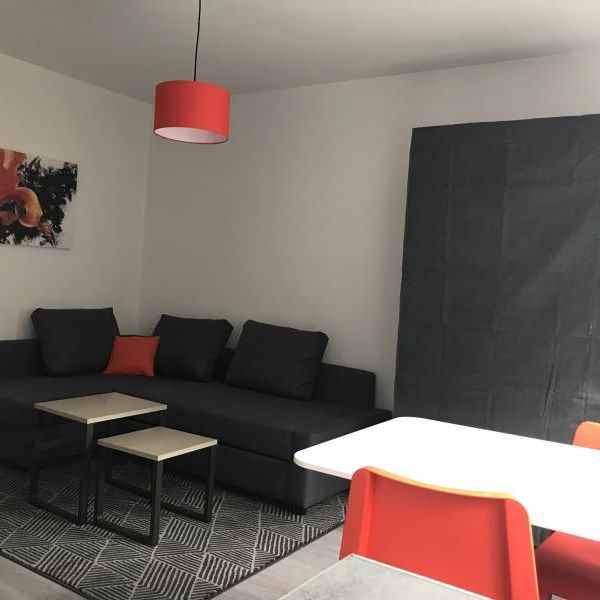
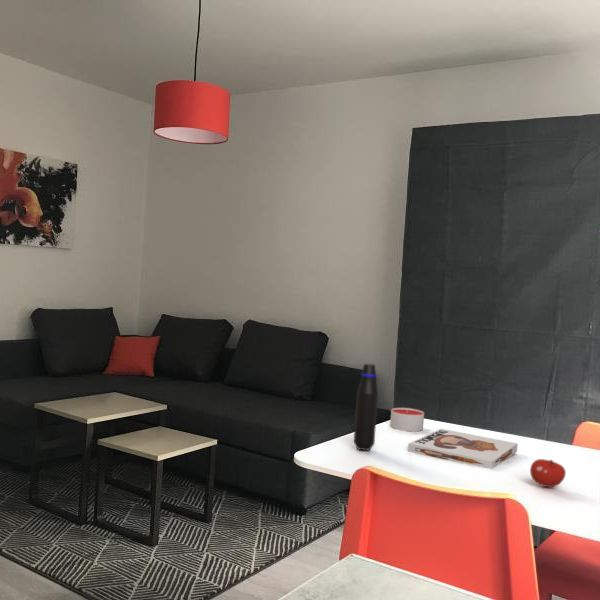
+ candle [389,407,425,432]
+ fruit [529,458,567,488]
+ board game [407,428,519,470]
+ water bottle [353,363,379,452]
